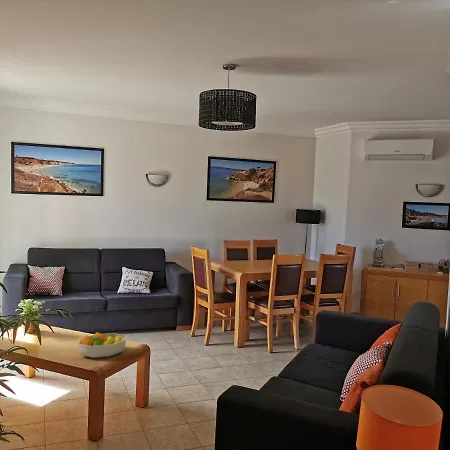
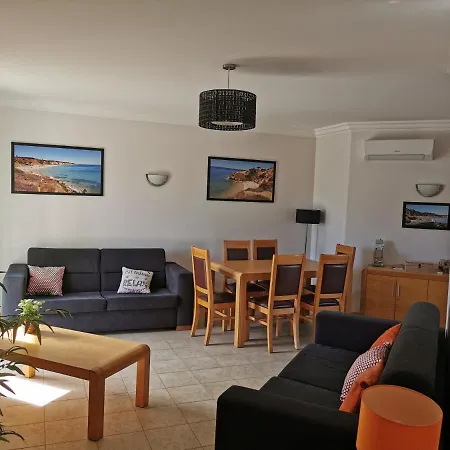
- fruit bowl [77,331,127,359]
